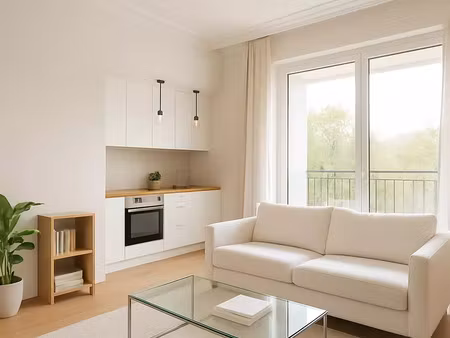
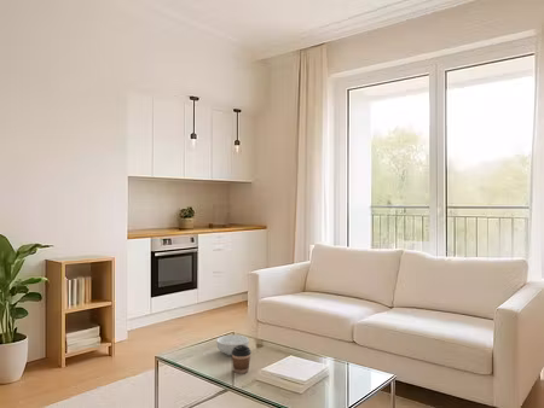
+ cereal bowl [215,334,250,356]
+ coffee cup [231,345,251,374]
